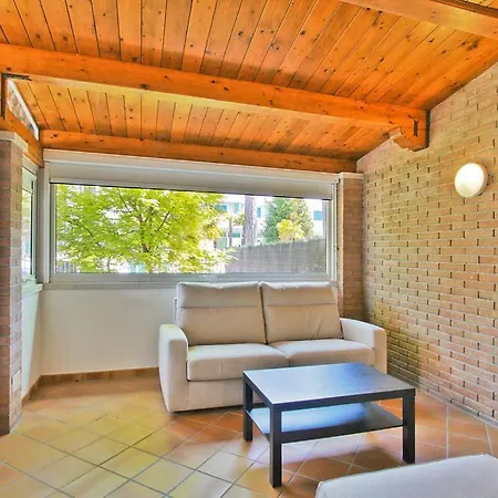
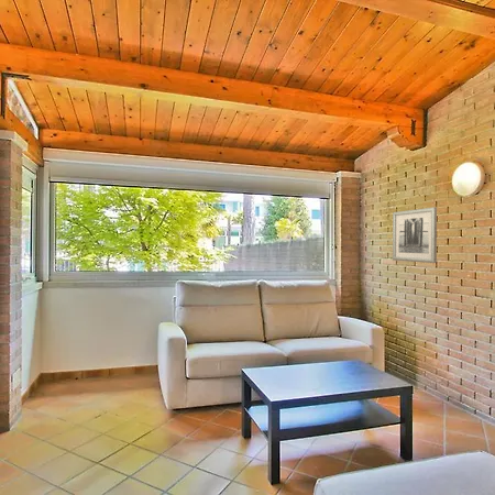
+ wall art [392,206,438,264]
